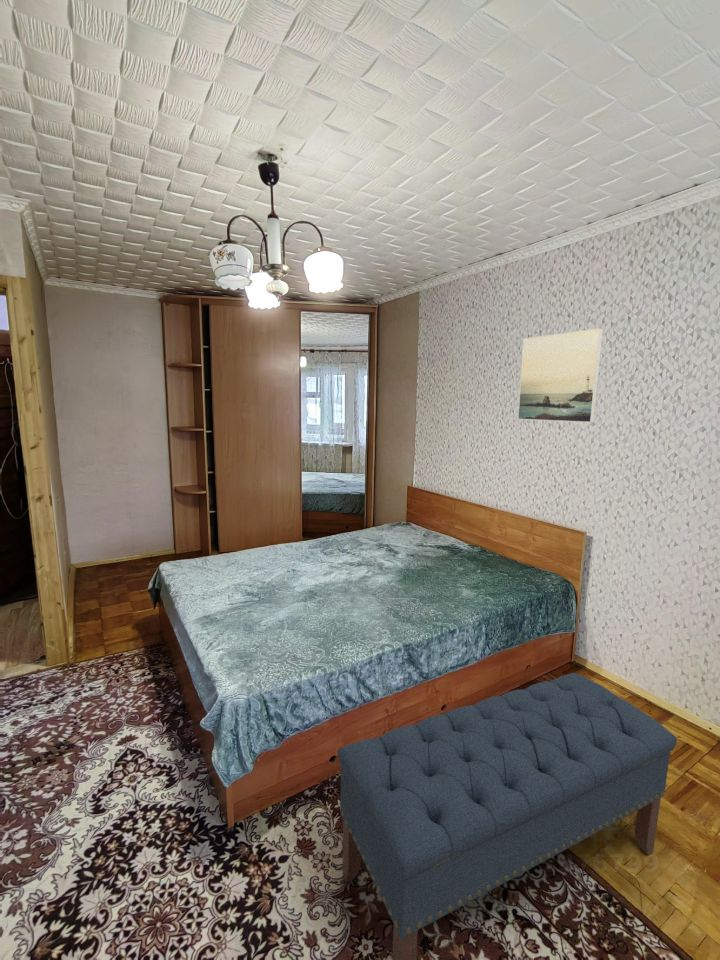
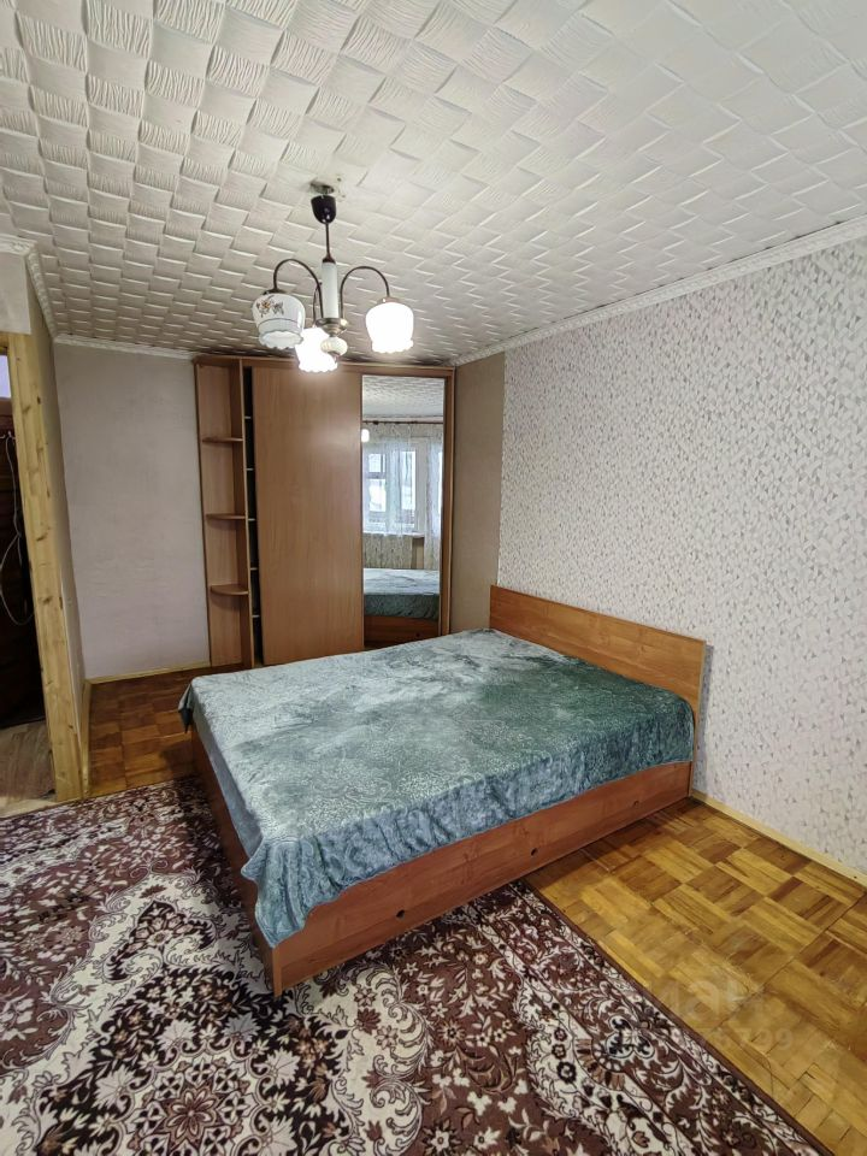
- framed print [517,327,604,423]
- bench [337,672,678,960]
